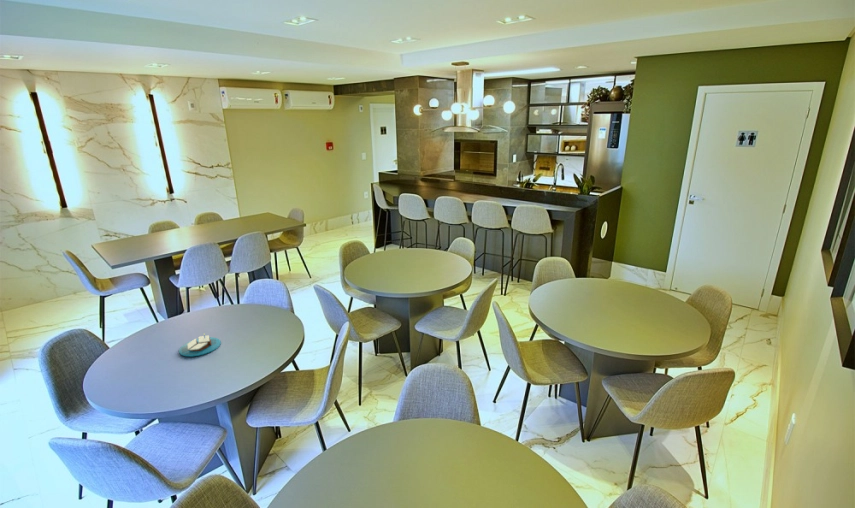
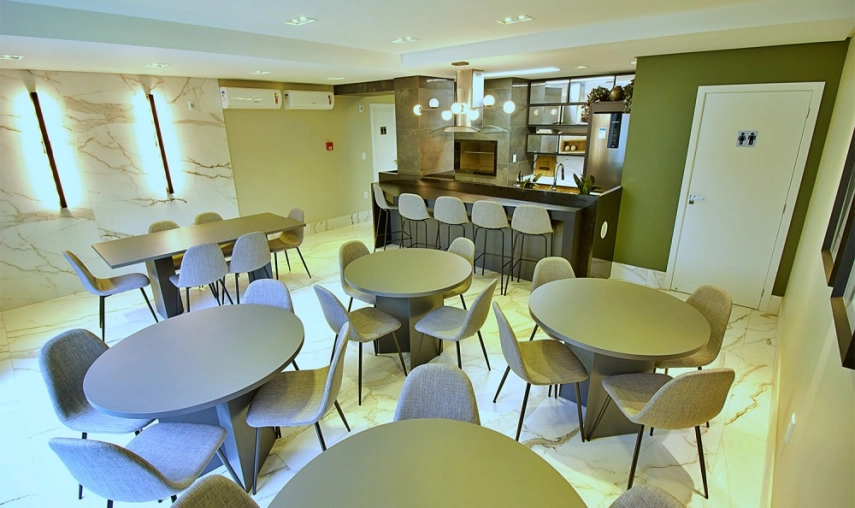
- candle [178,334,222,358]
